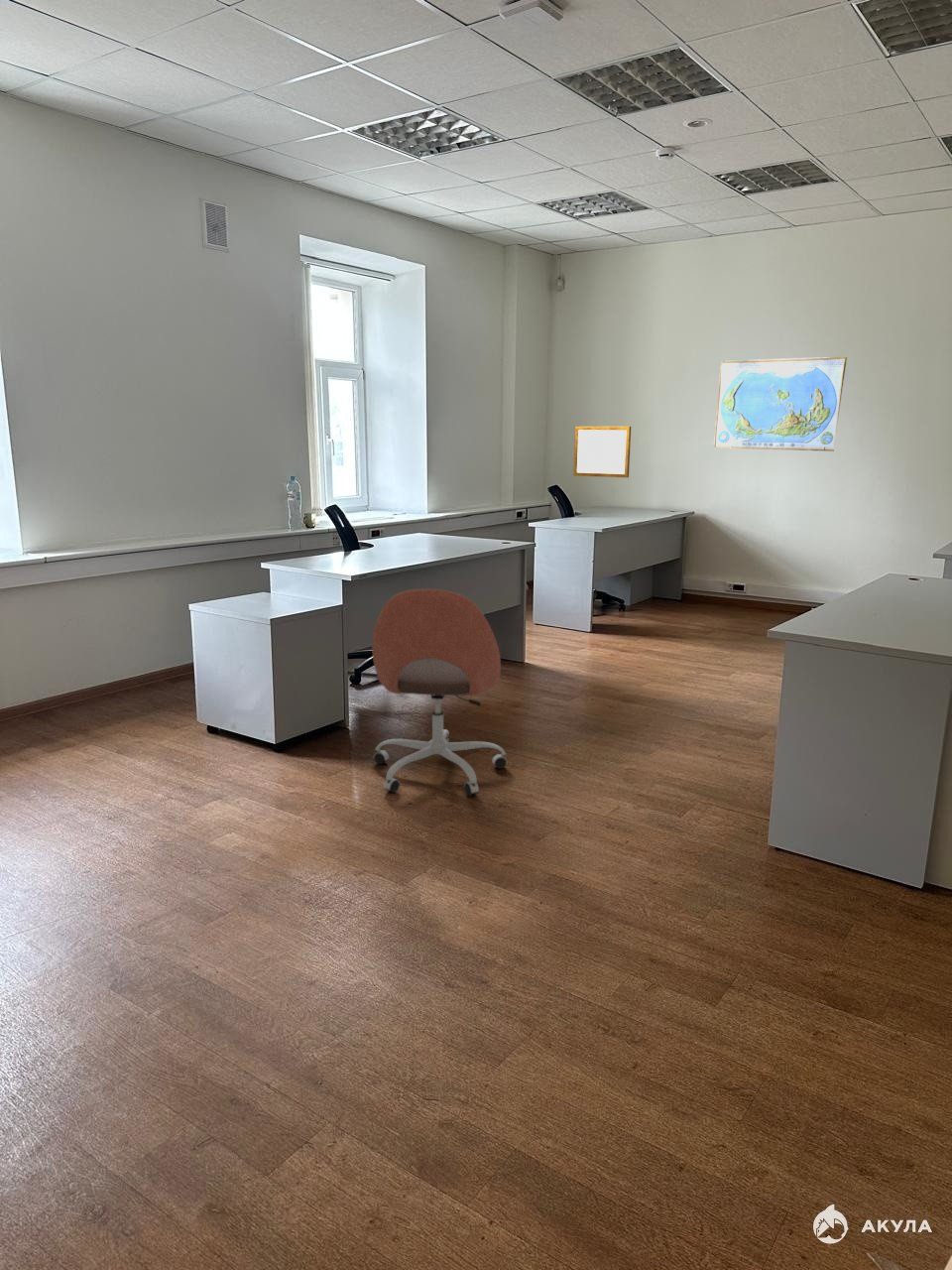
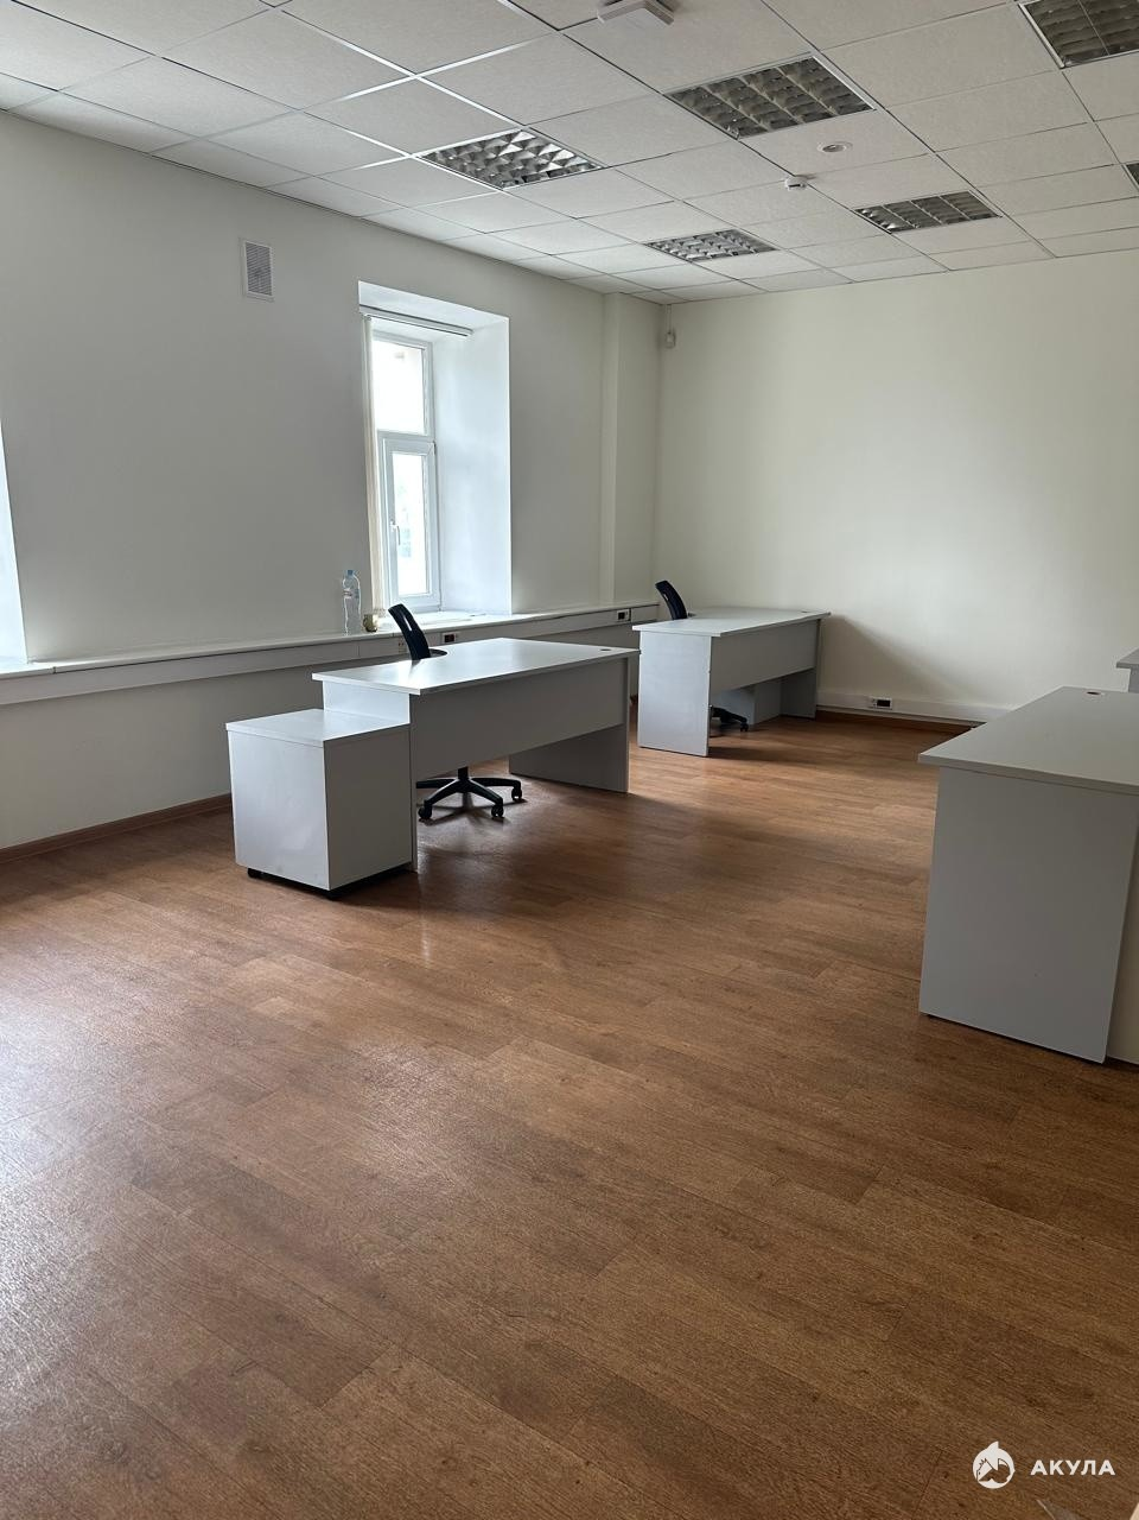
- world map [713,356,848,452]
- writing board [573,426,632,478]
- office chair [371,588,508,797]
